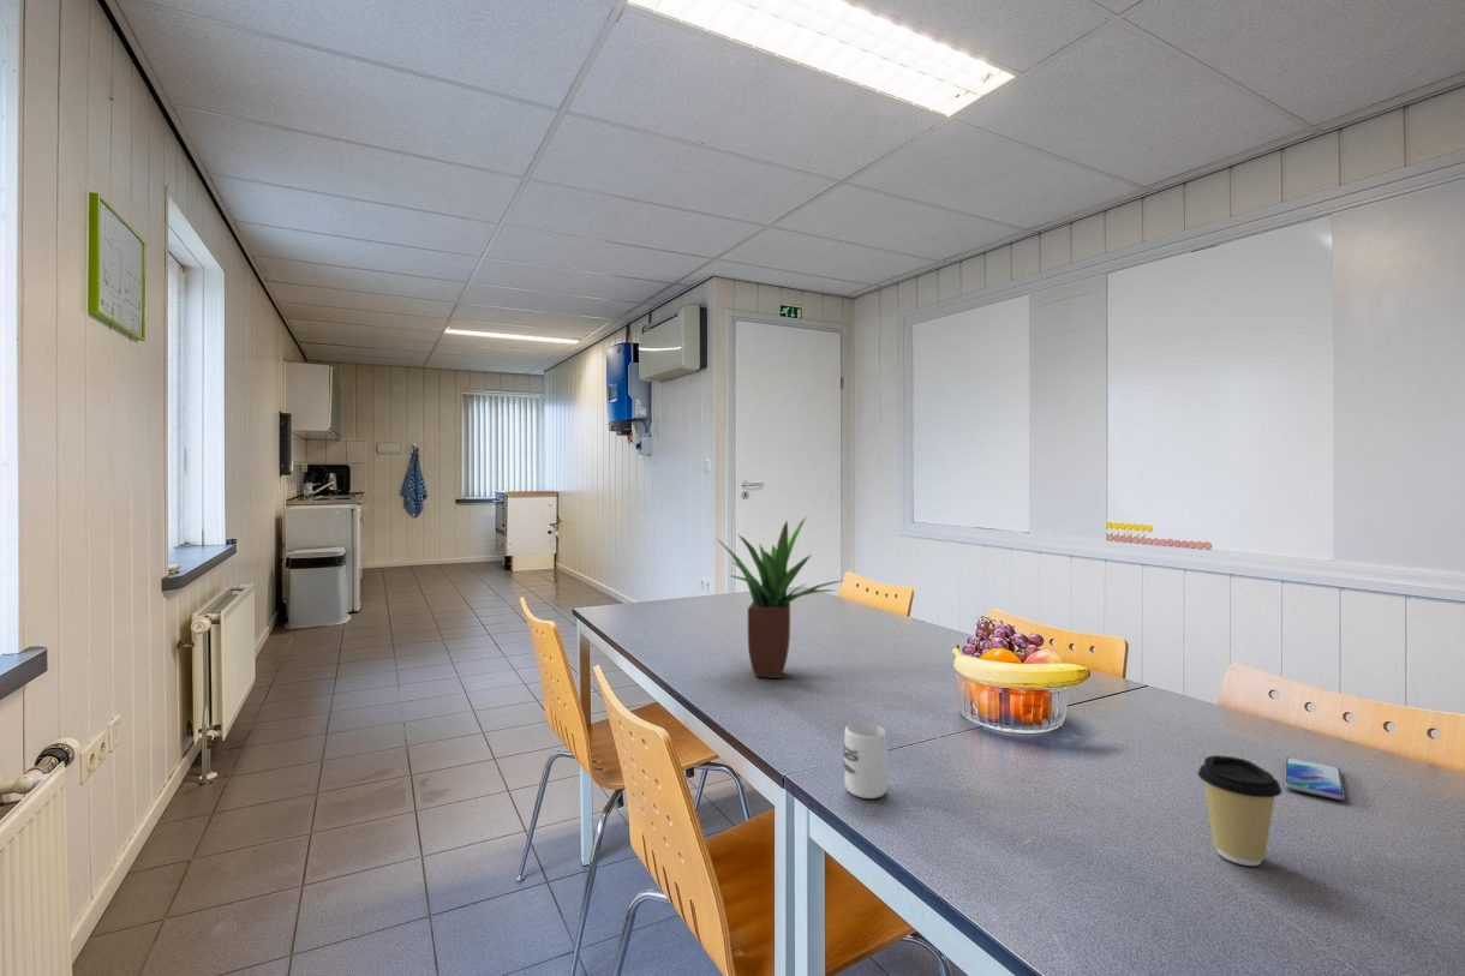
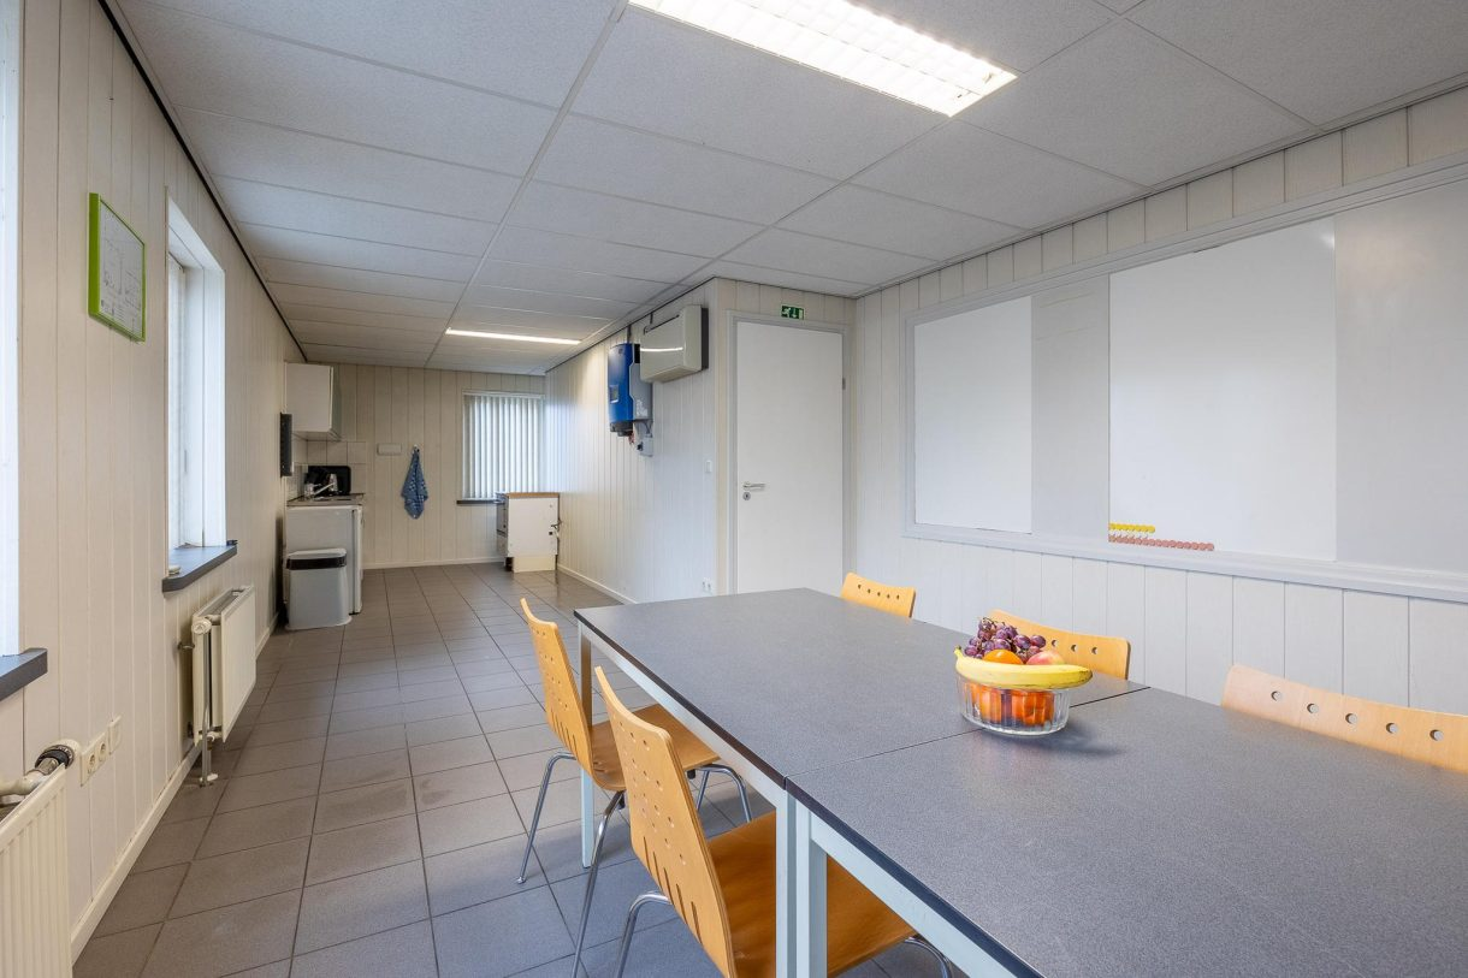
- potted plant [714,516,845,679]
- cup [843,721,889,800]
- coffee cup [1196,754,1282,867]
- smartphone [1284,756,1346,801]
